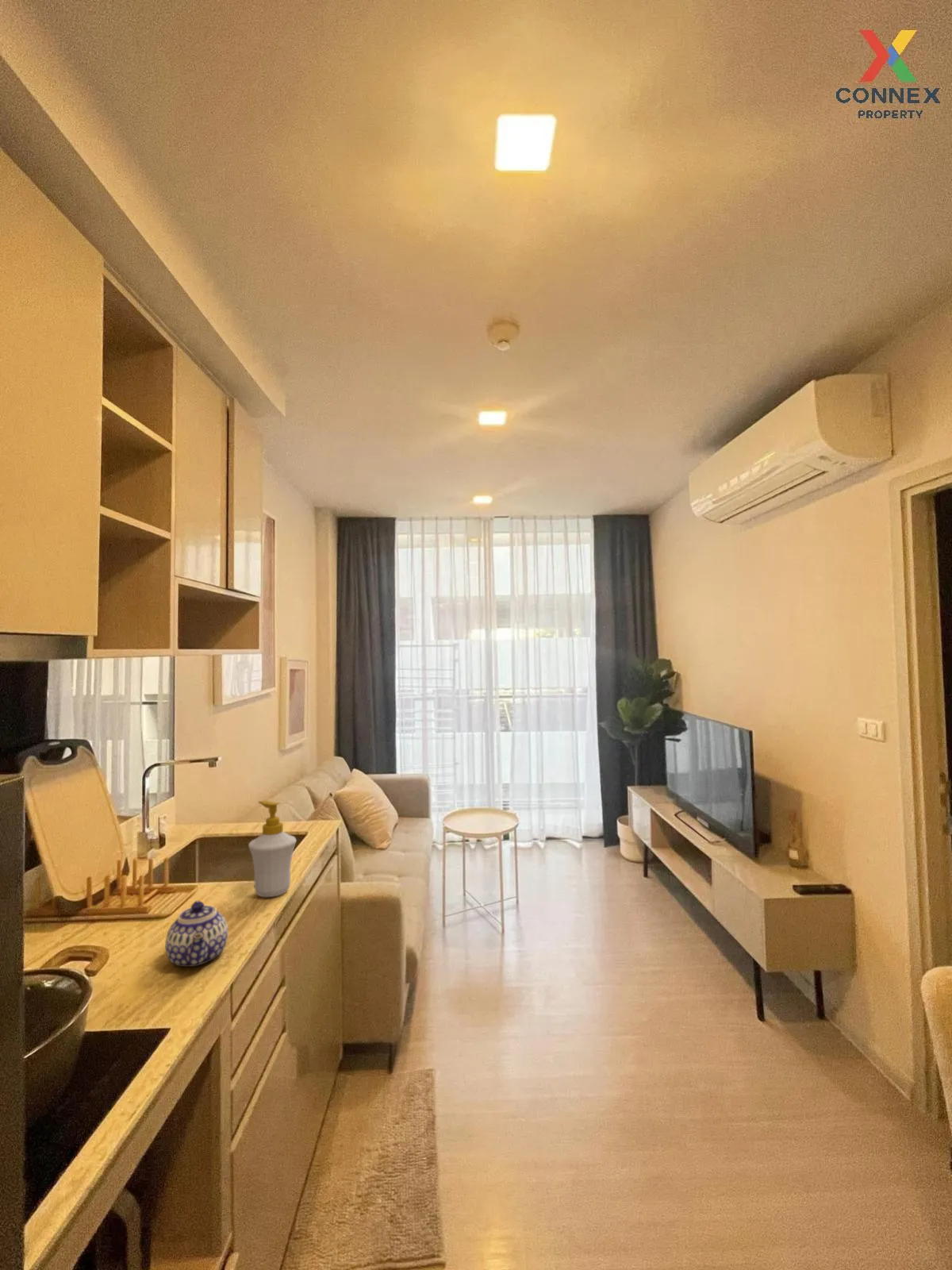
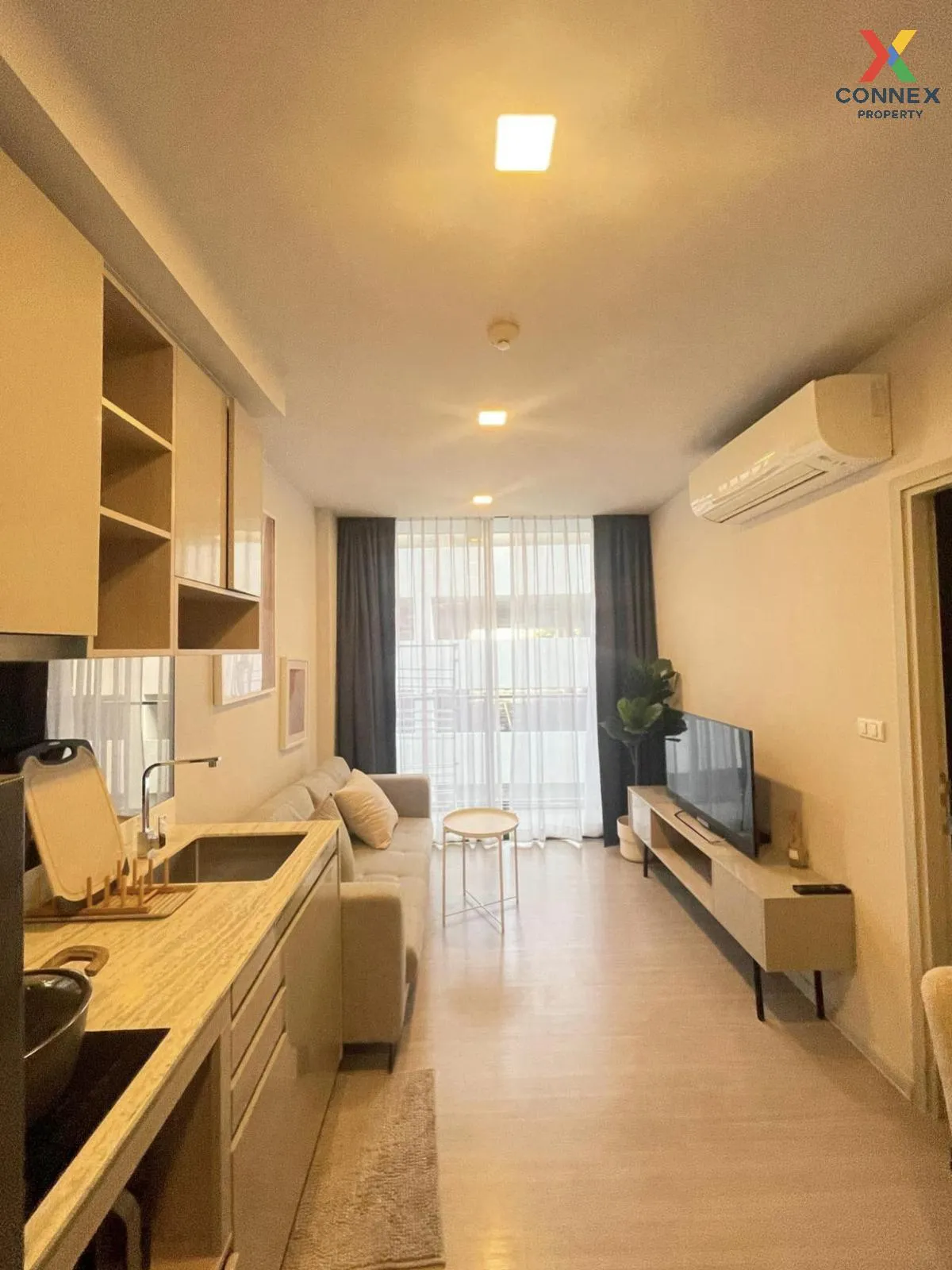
- teapot [165,899,228,968]
- soap bottle [248,800,298,898]
